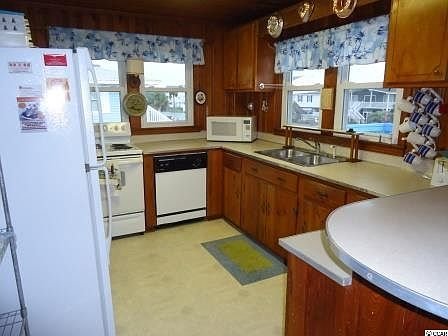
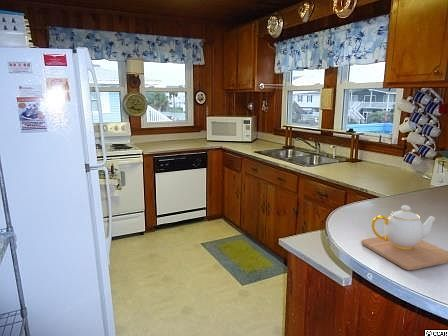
+ teapot [361,204,448,271]
